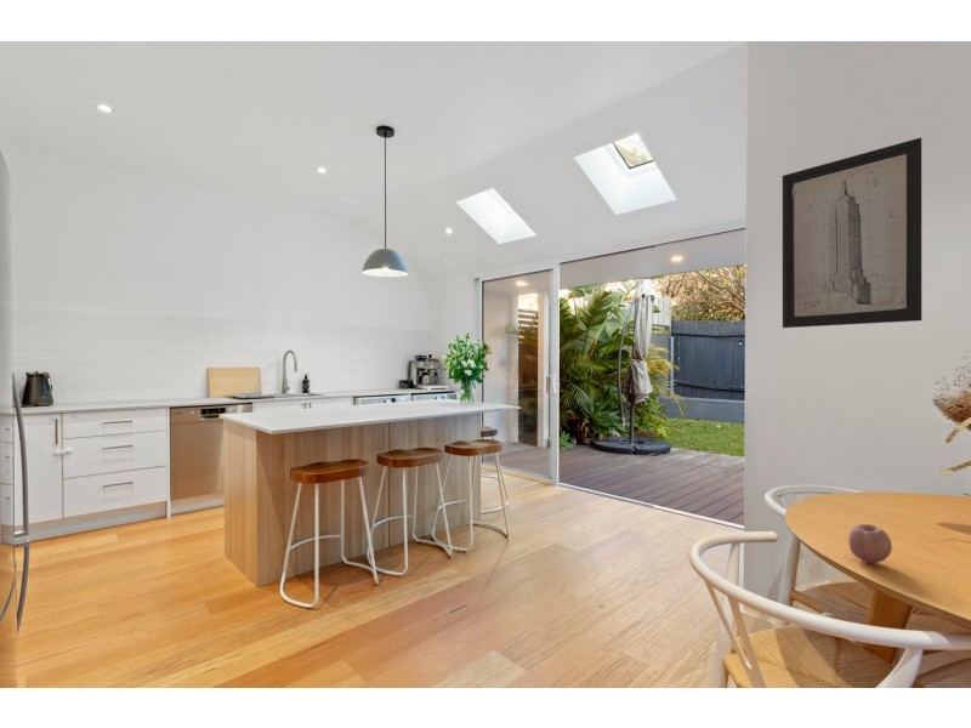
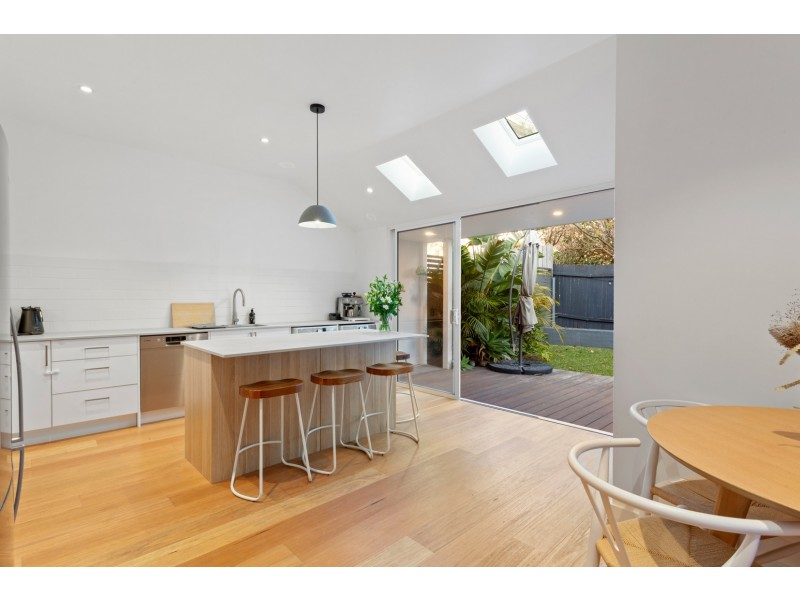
- fruit [847,523,893,564]
- wall art [782,137,922,329]
